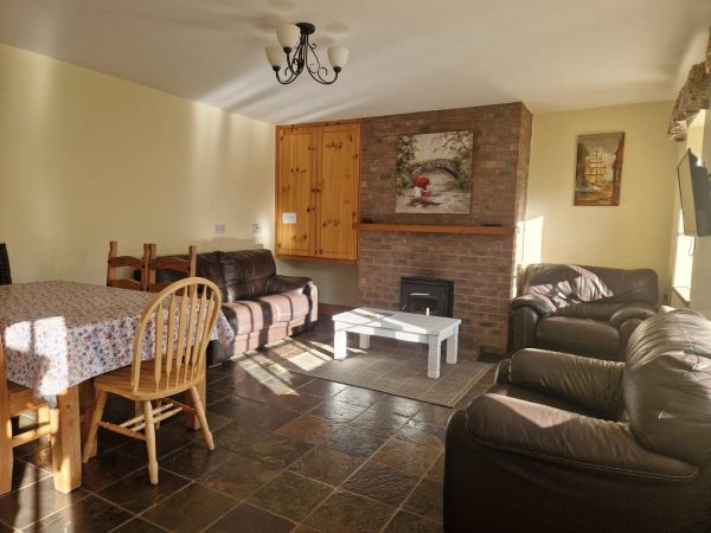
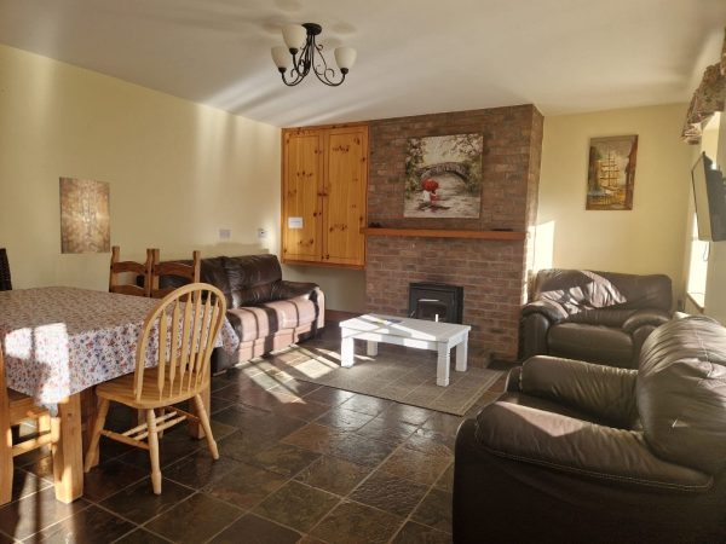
+ wall art [58,175,111,255]
